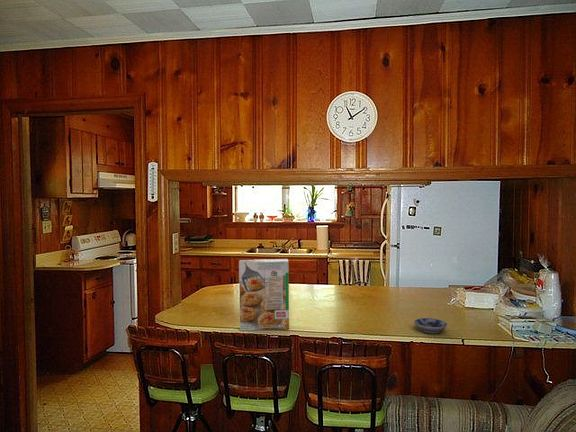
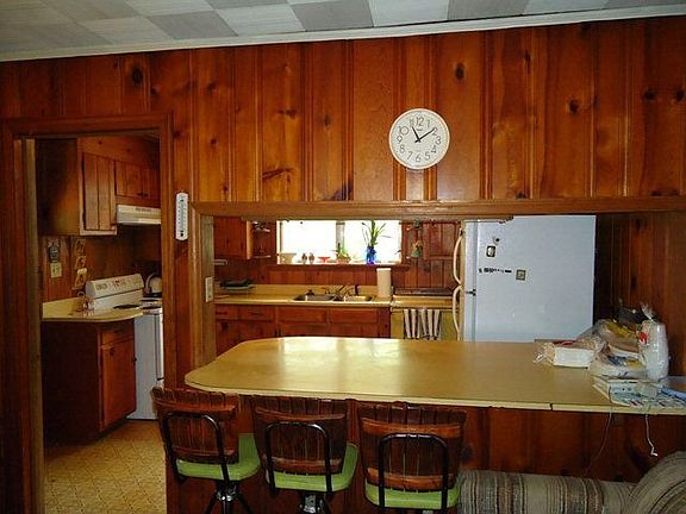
- cereal box [238,258,290,331]
- bowl [413,317,448,335]
